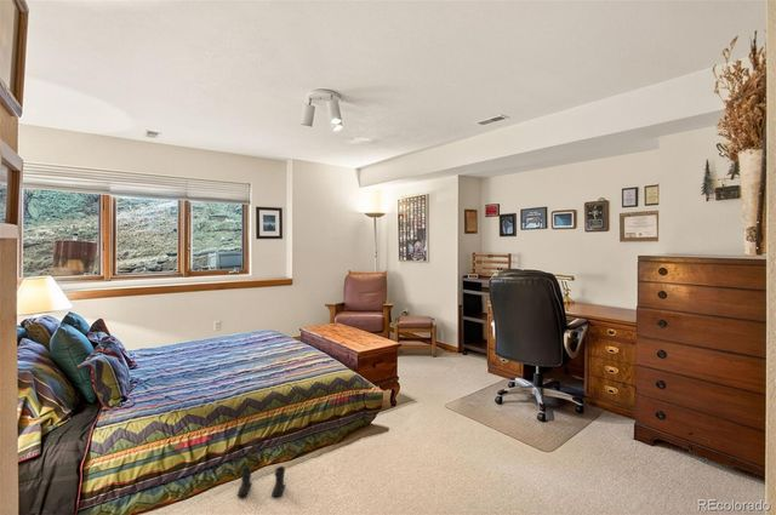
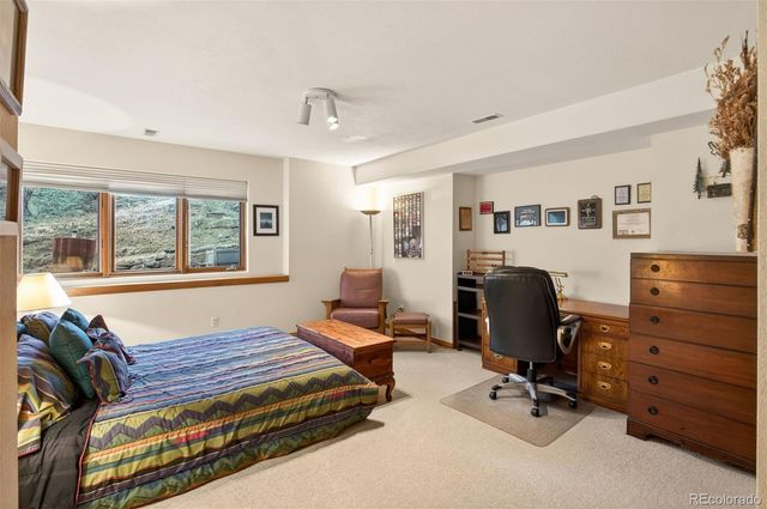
- boots [236,465,286,498]
